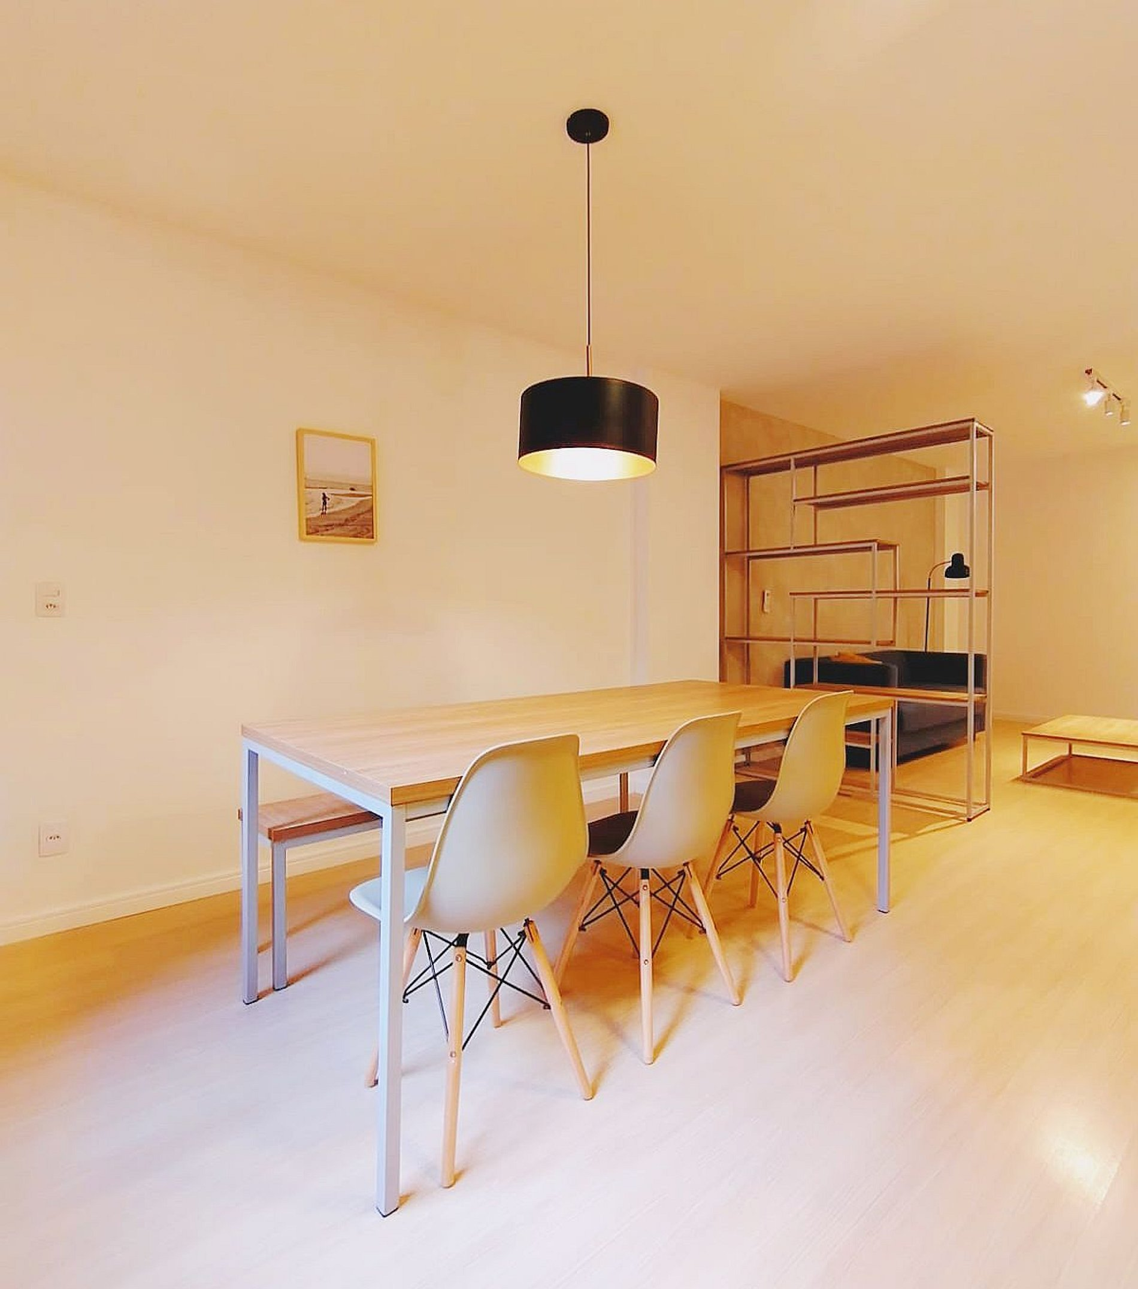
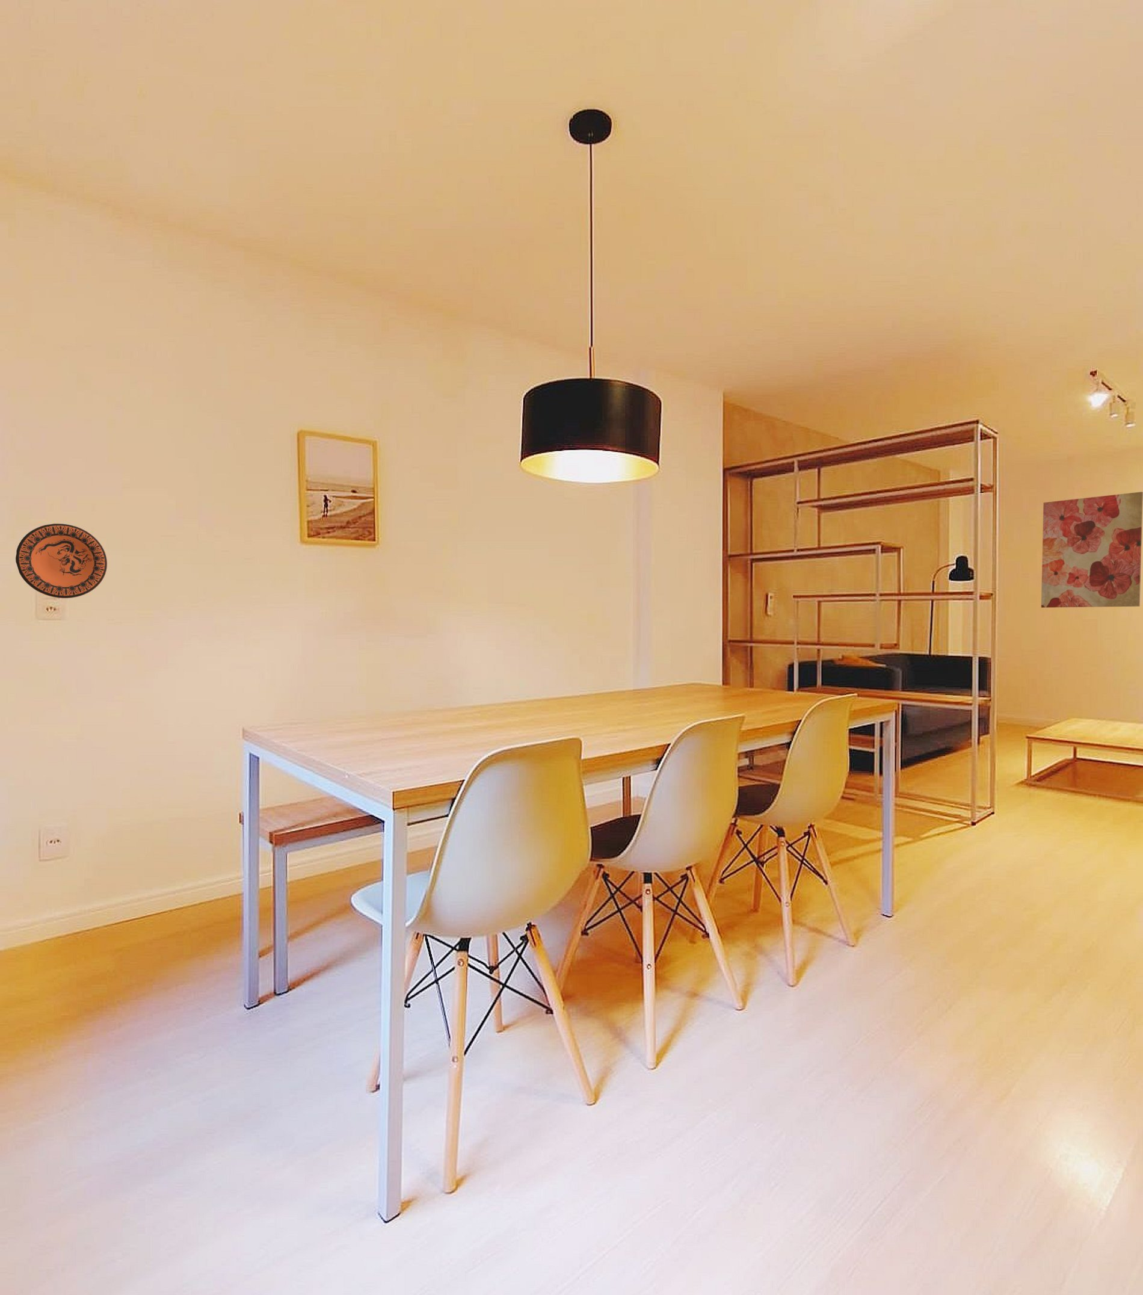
+ decorative plate [15,523,108,598]
+ wall art [1040,491,1143,608]
